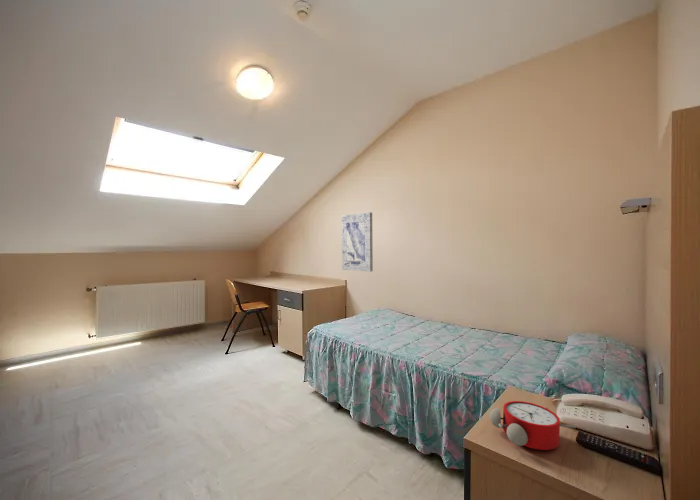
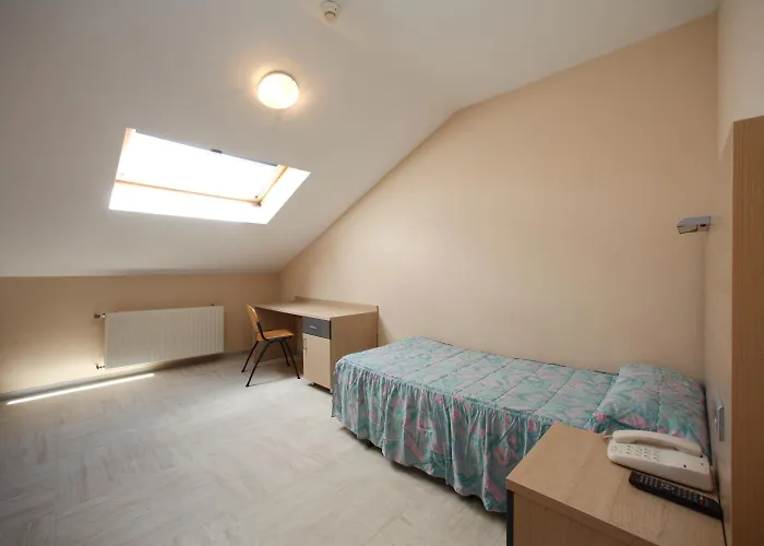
- wall art [341,211,374,273]
- alarm clock [489,400,577,451]
